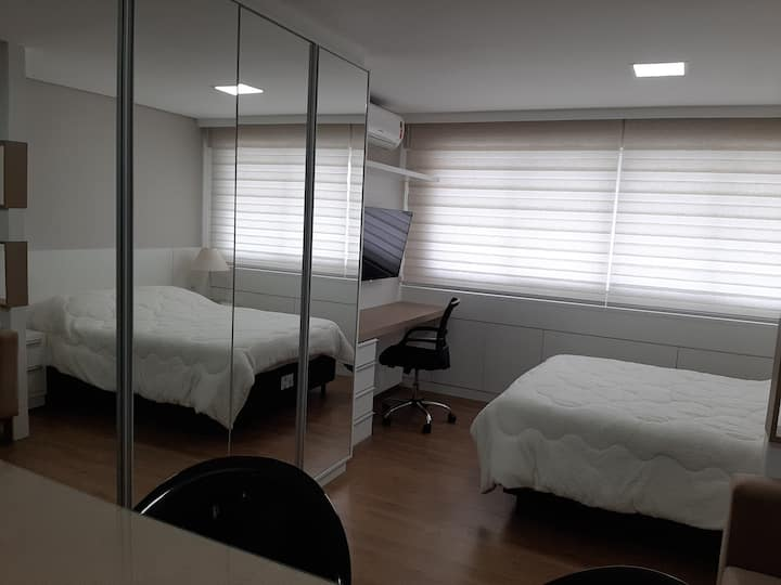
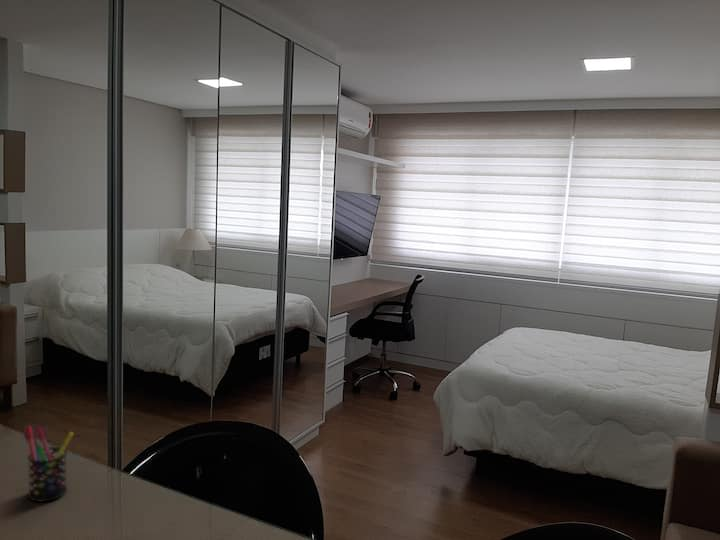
+ pen holder [22,425,75,503]
